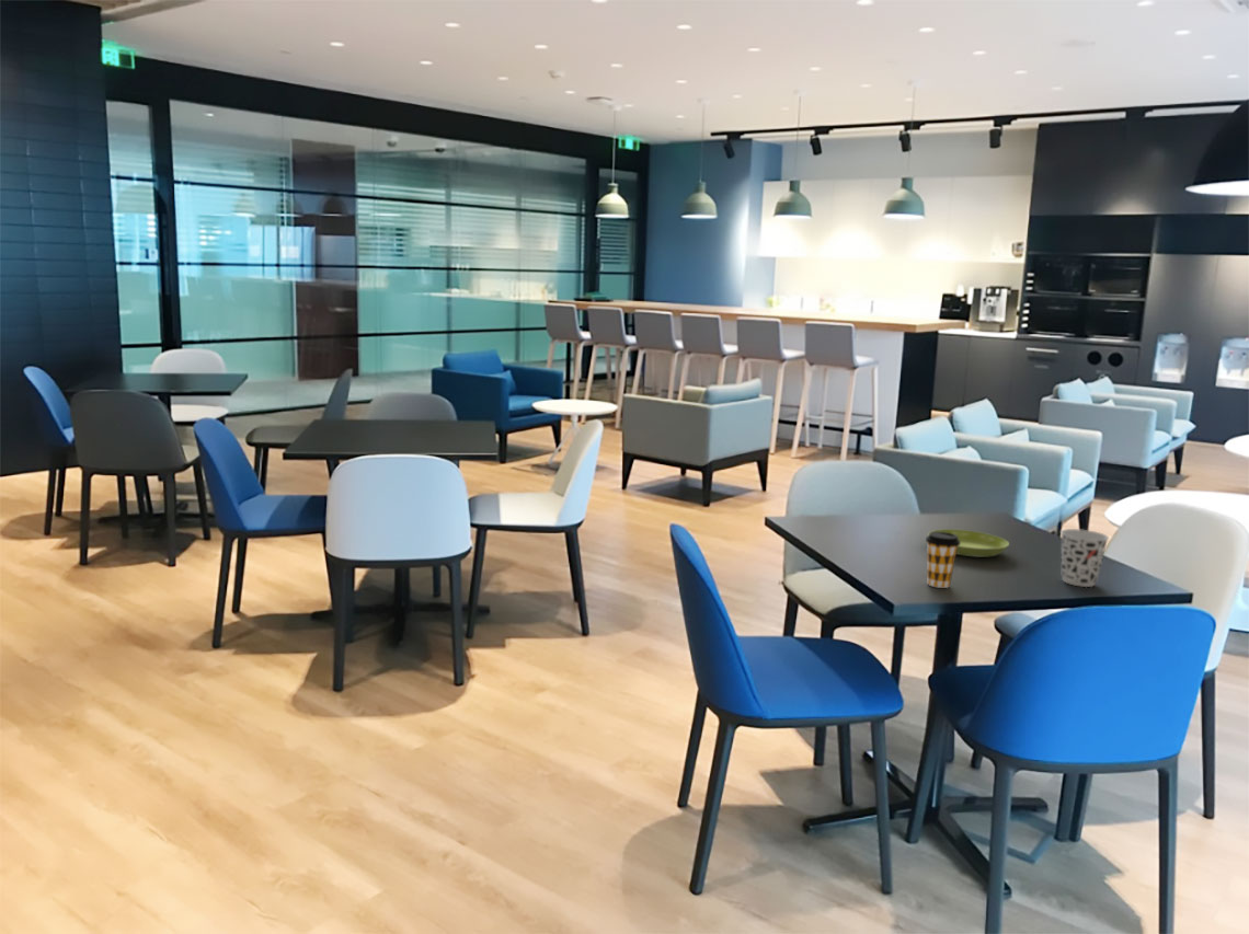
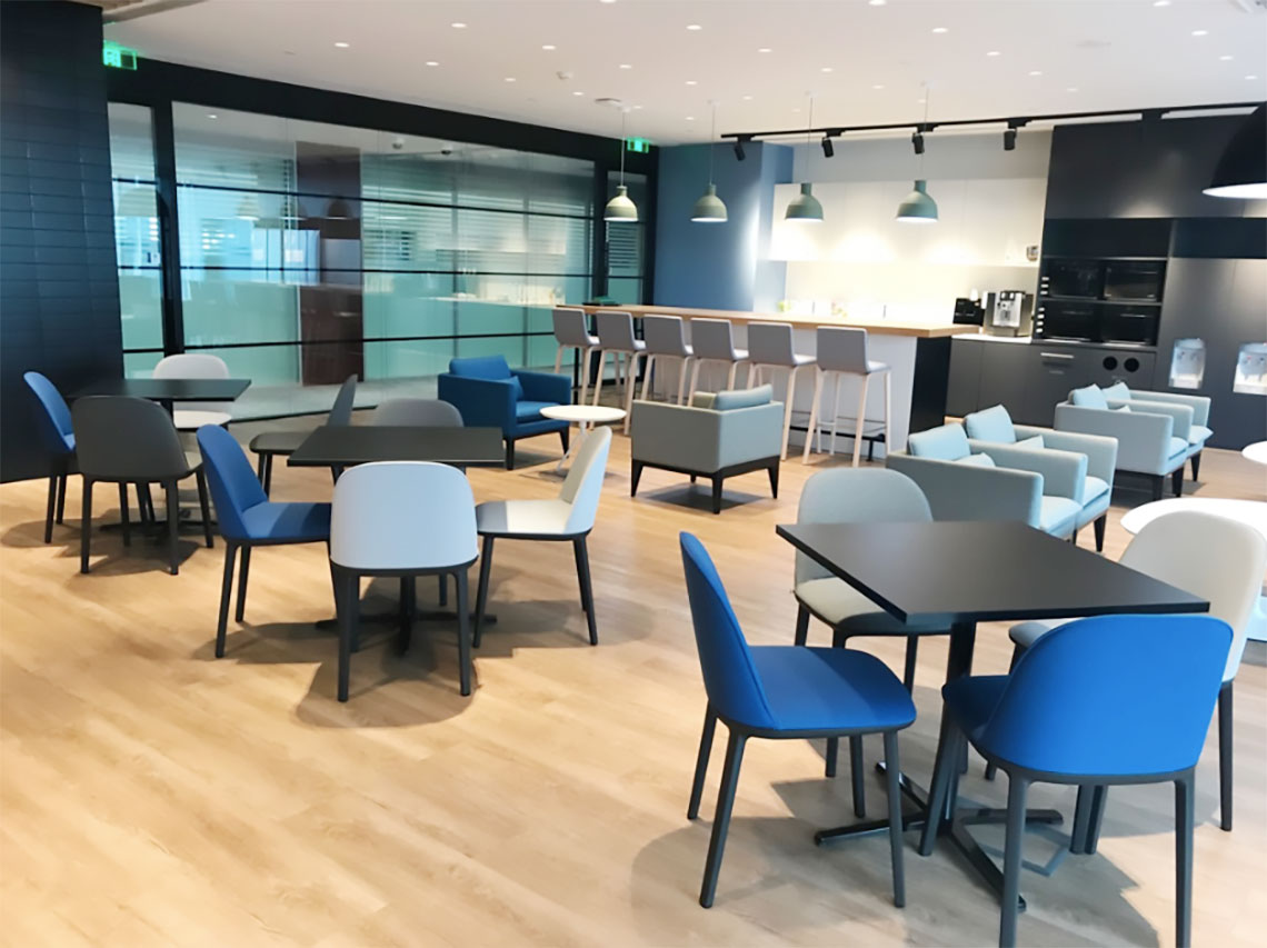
- saucer [927,528,1010,558]
- cup [1059,528,1110,588]
- coffee cup [925,532,960,589]
